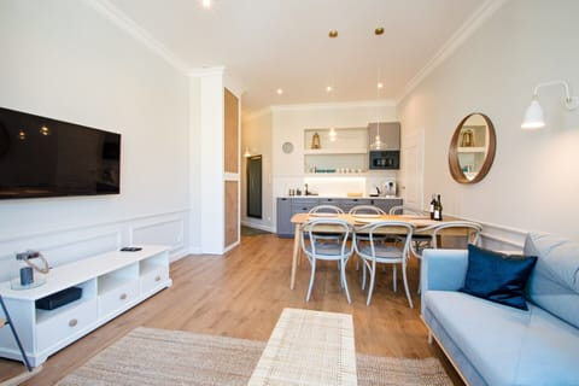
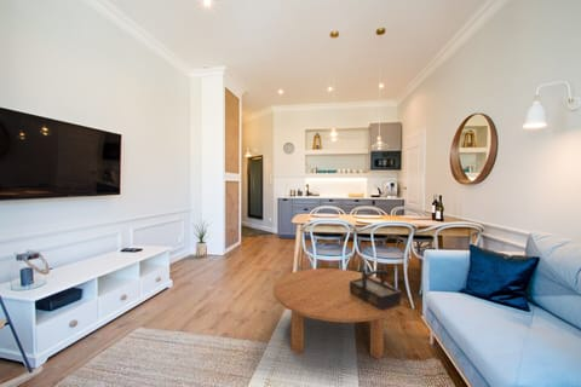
+ house plant [190,219,212,260]
+ coffee table [272,267,399,360]
+ decorative box [350,262,402,311]
